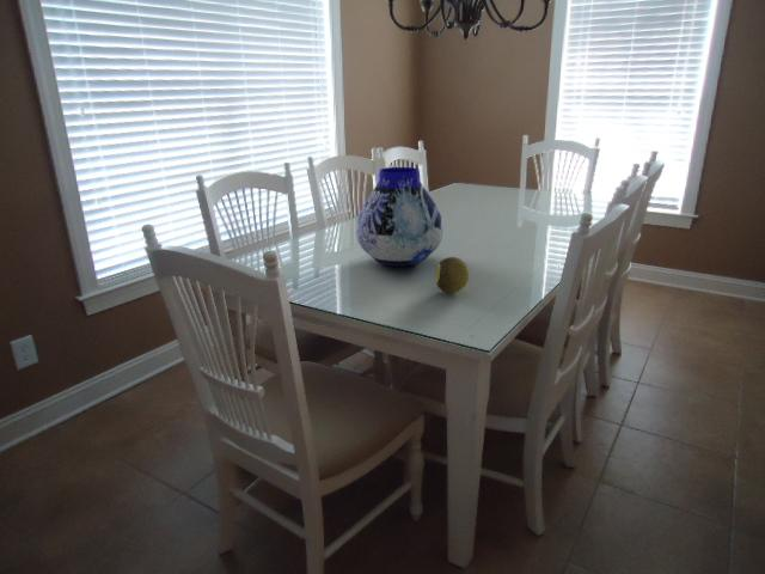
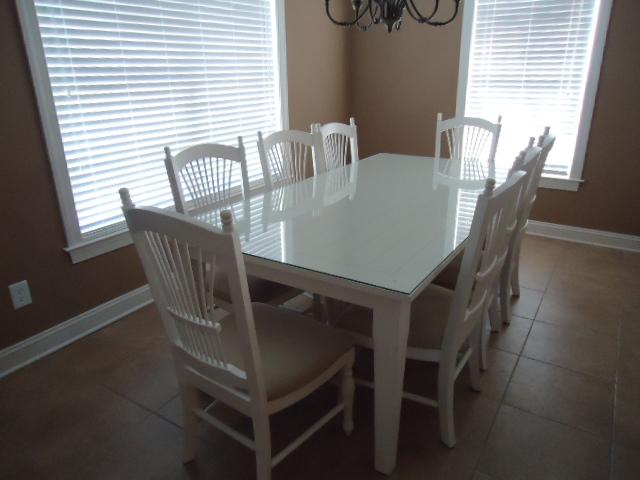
- vase [355,166,445,268]
- fruit [434,256,471,294]
